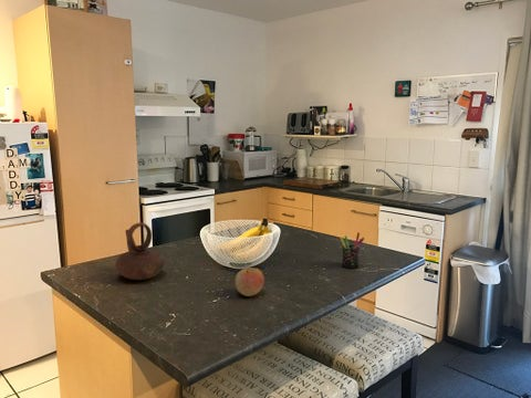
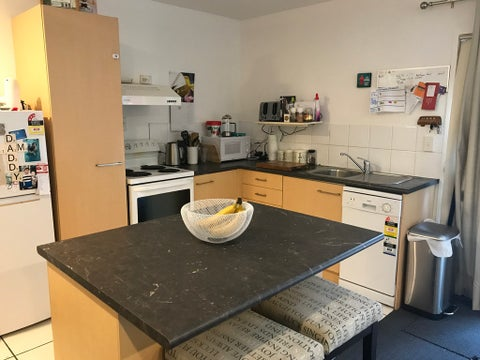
- apple [235,266,266,297]
- teapot [115,222,166,281]
- pen holder [339,231,365,270]
